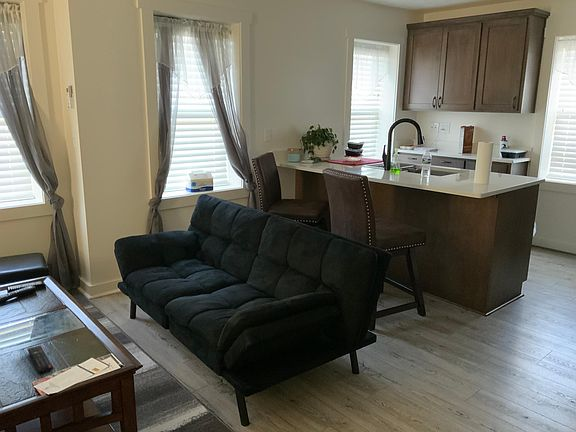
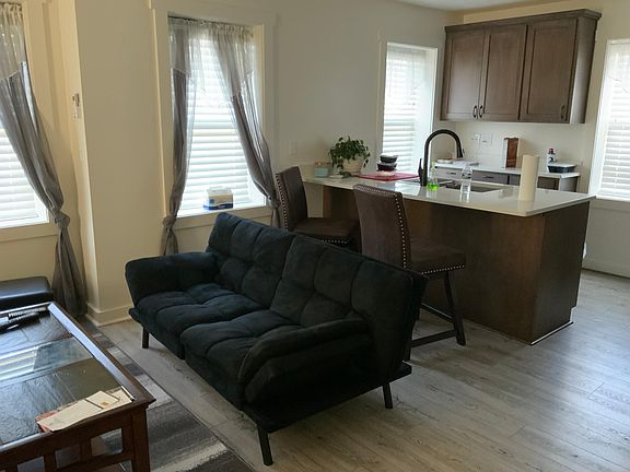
- remote control [26,344,54,374]
